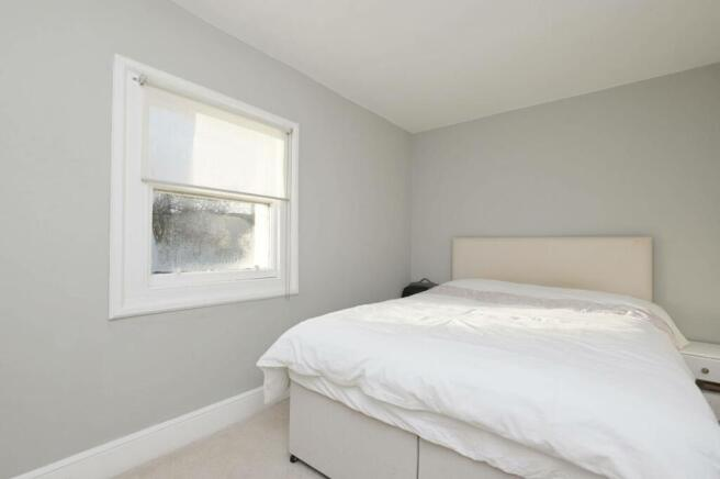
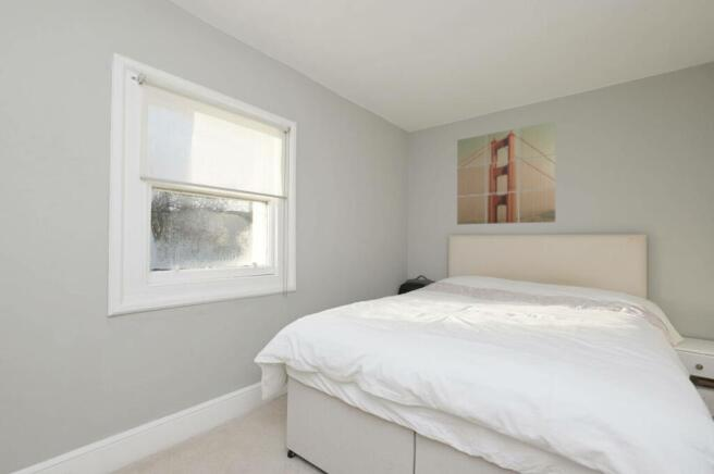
+ wall art [456,120,556,226]
